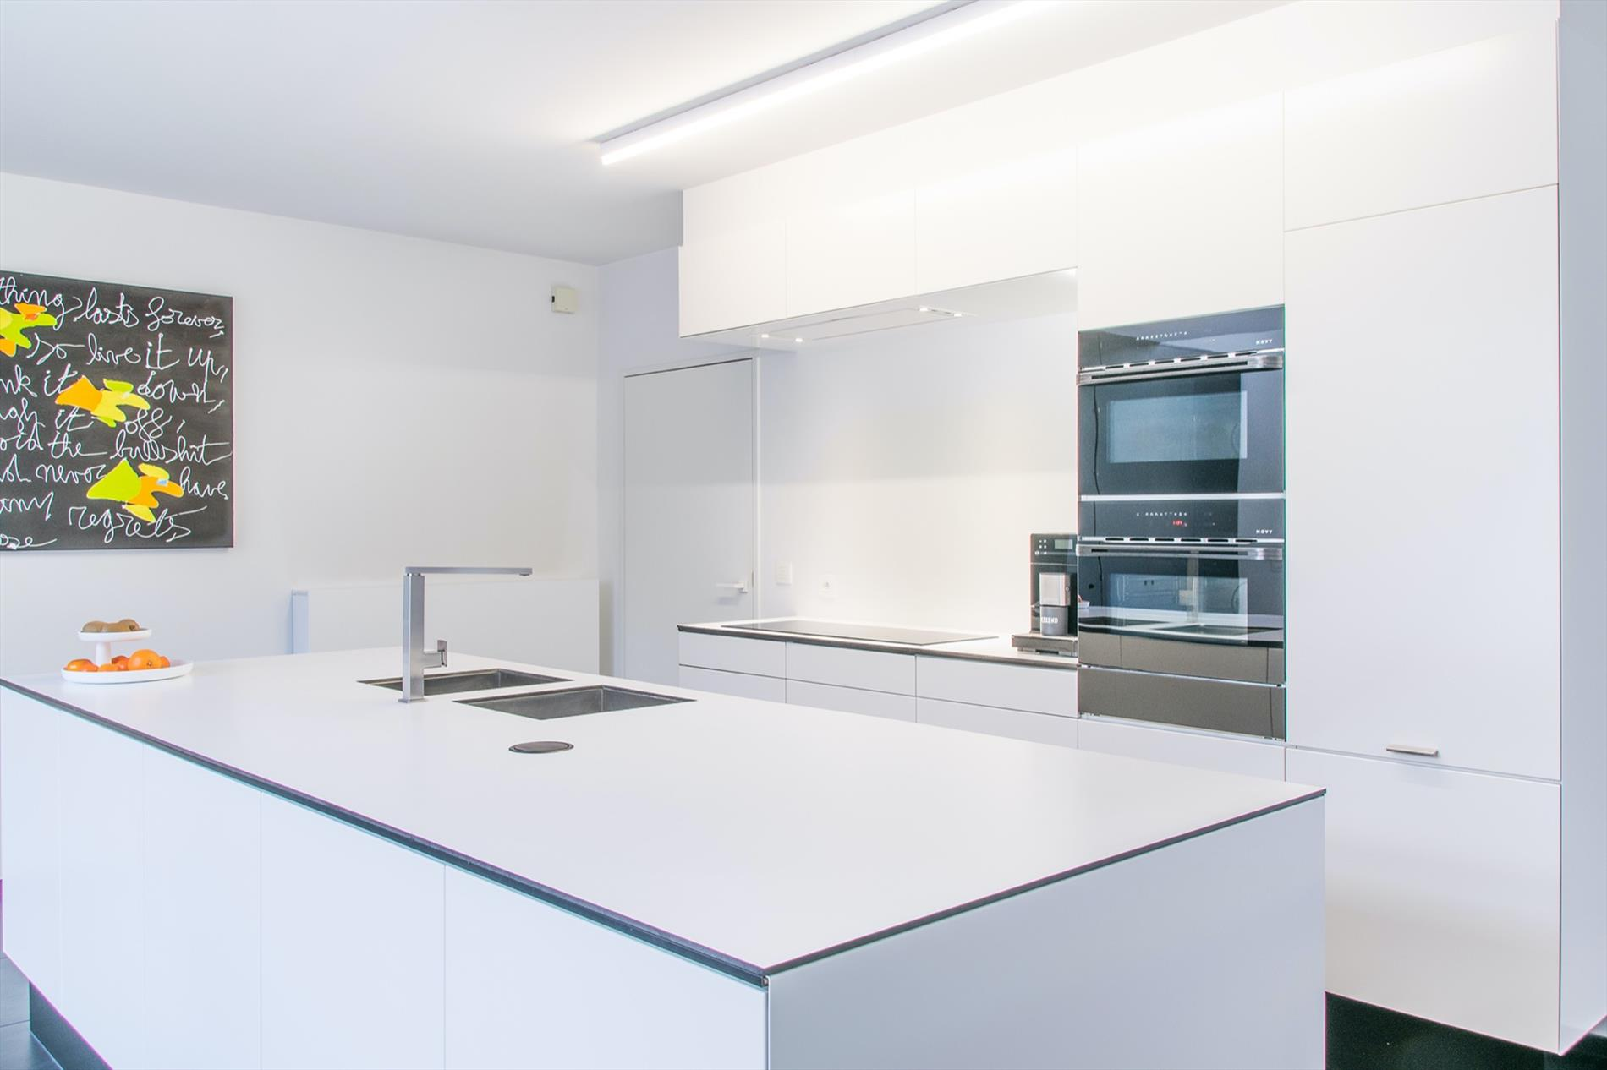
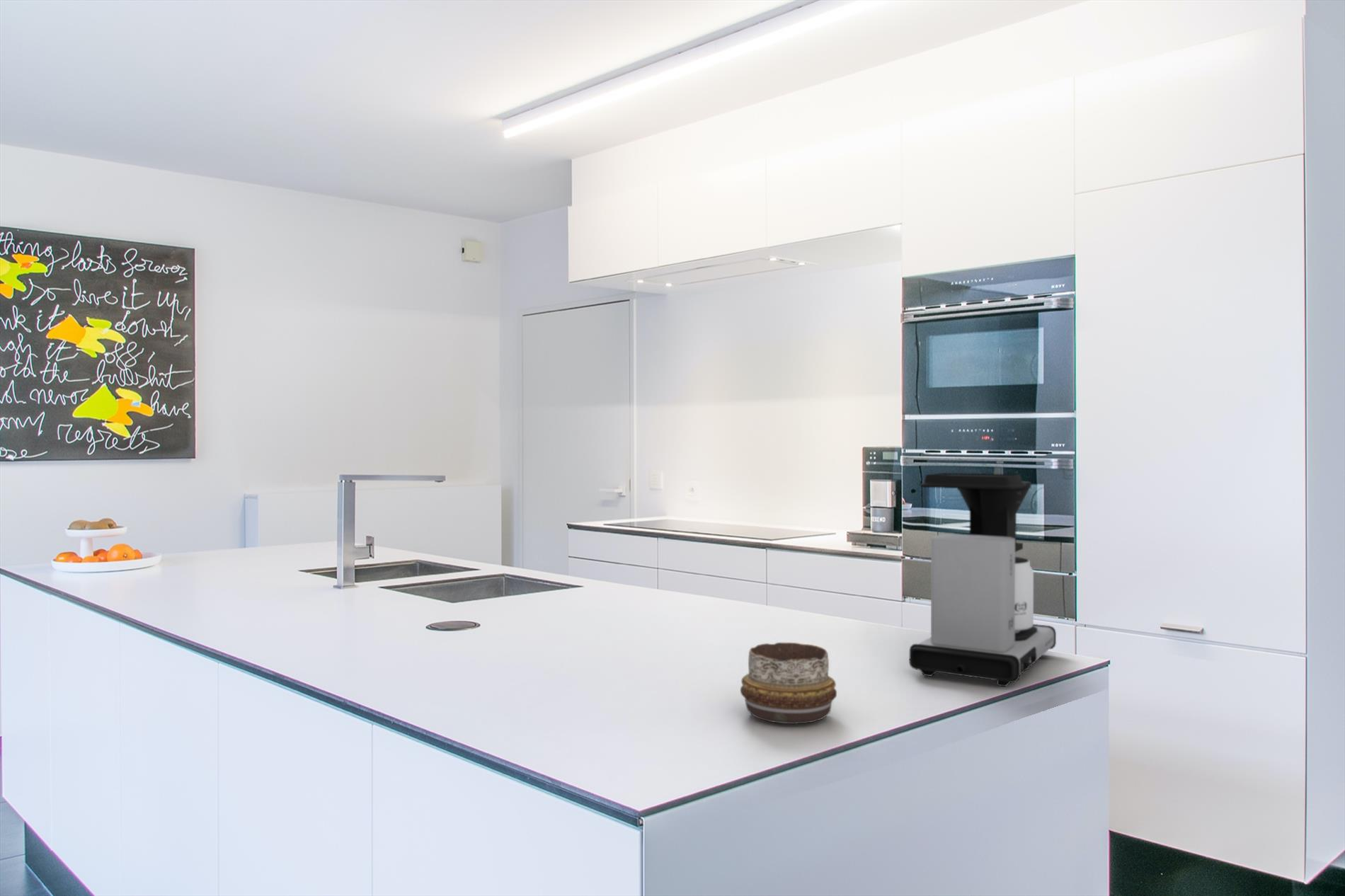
+ coffee maker [909,472,1057,687]
+ decorative bowl [740,642,837,725]
